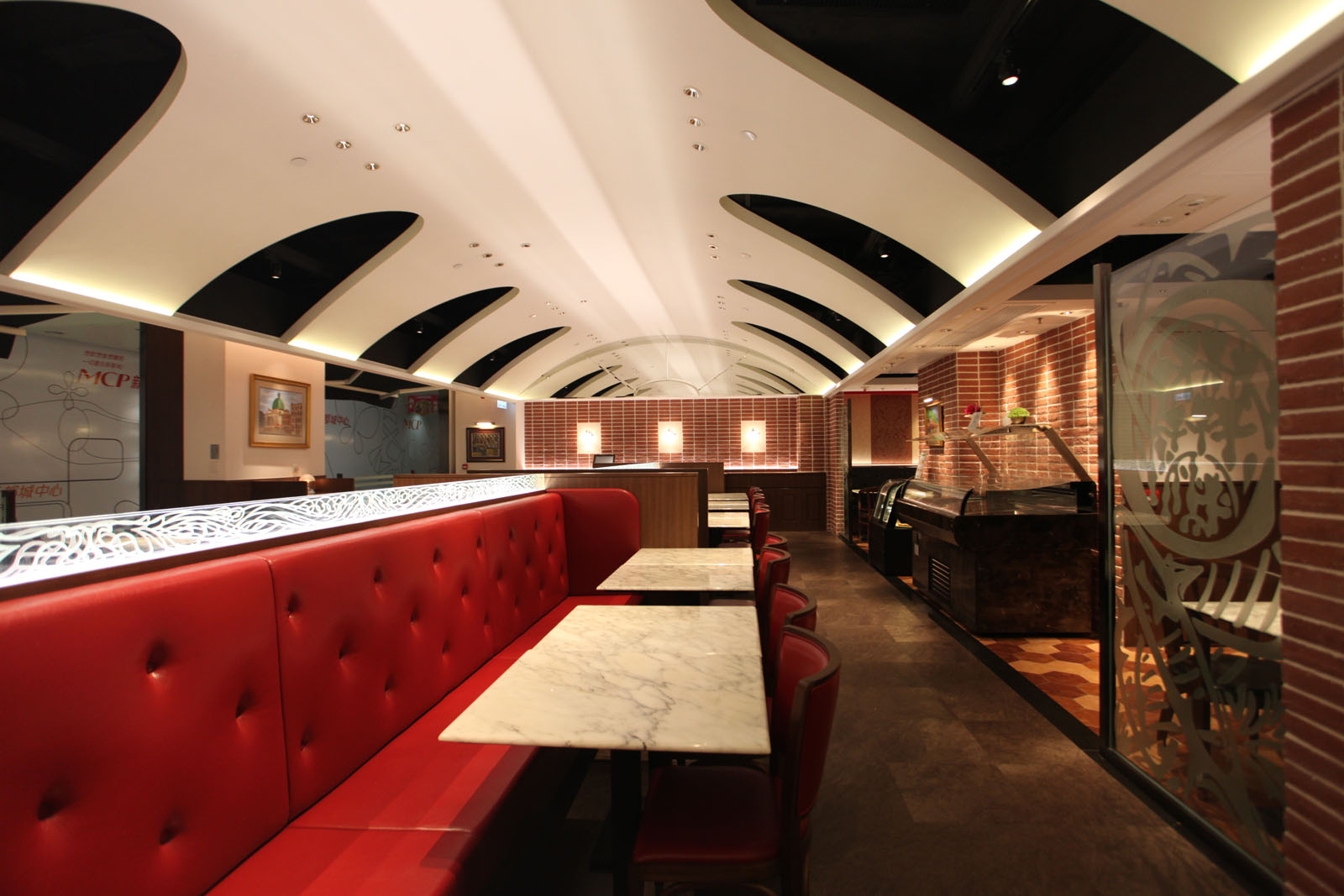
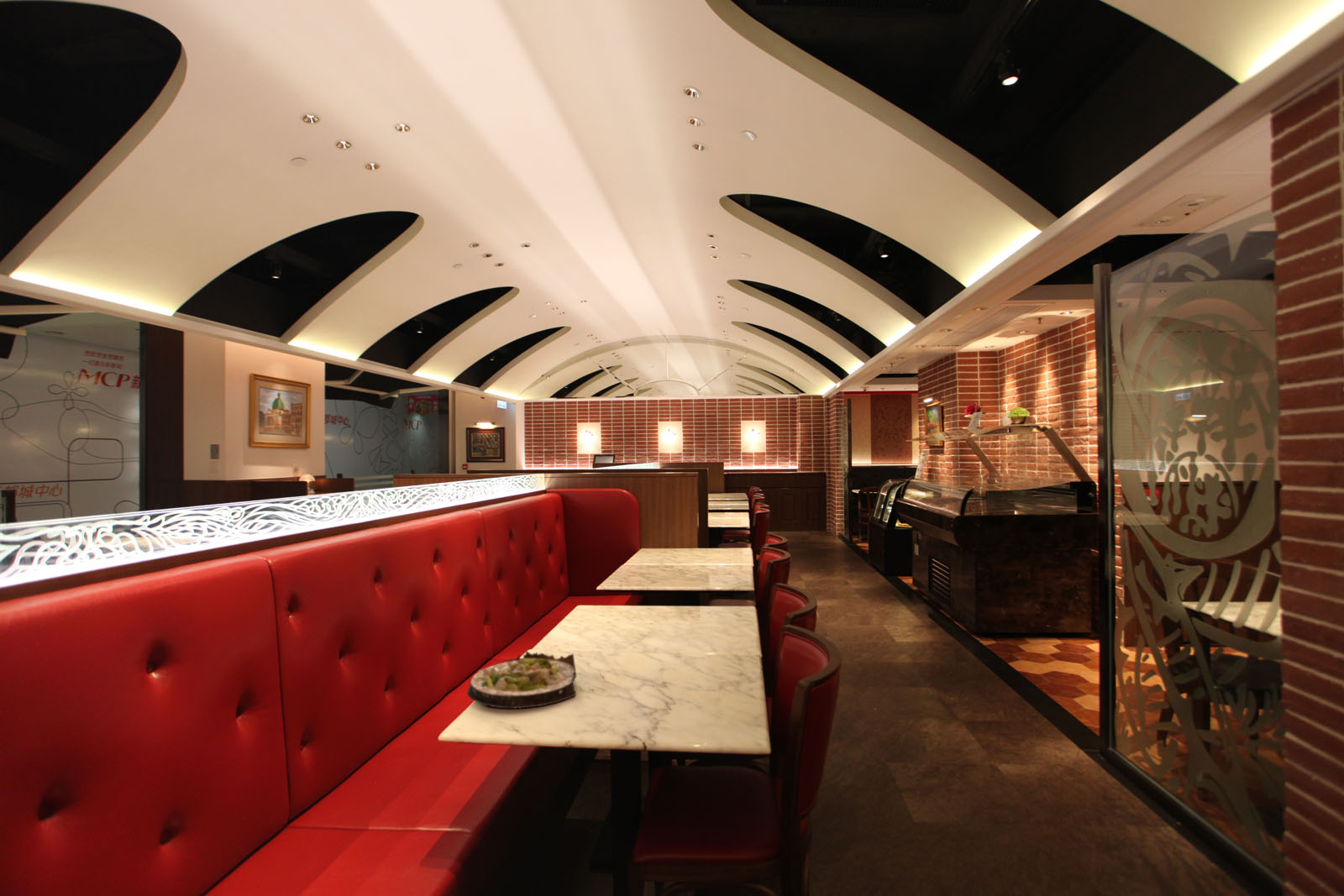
+ salad plate [466,650,577,710]
